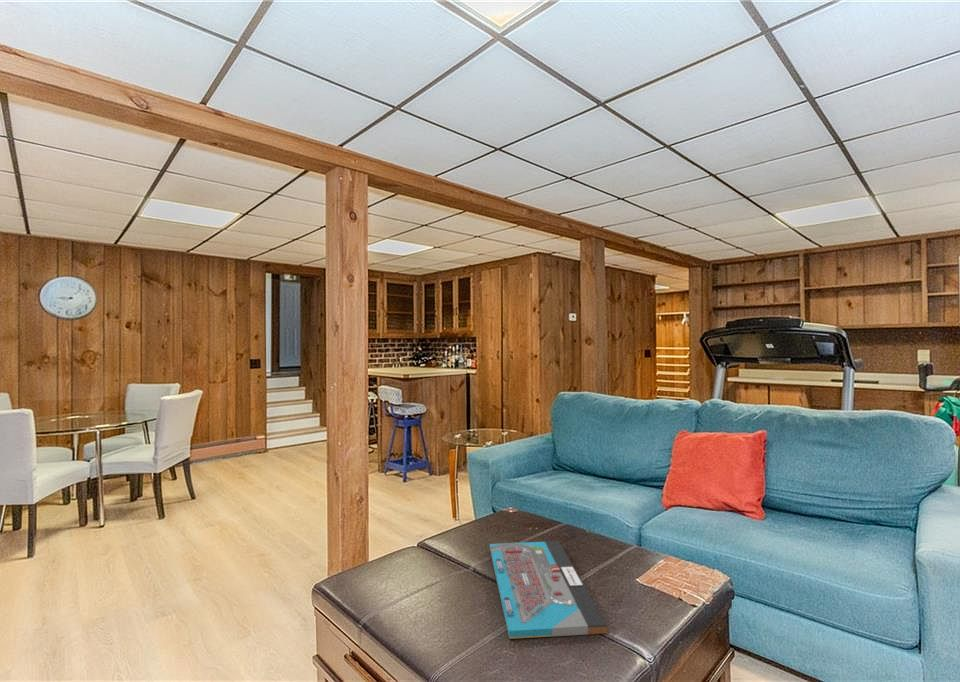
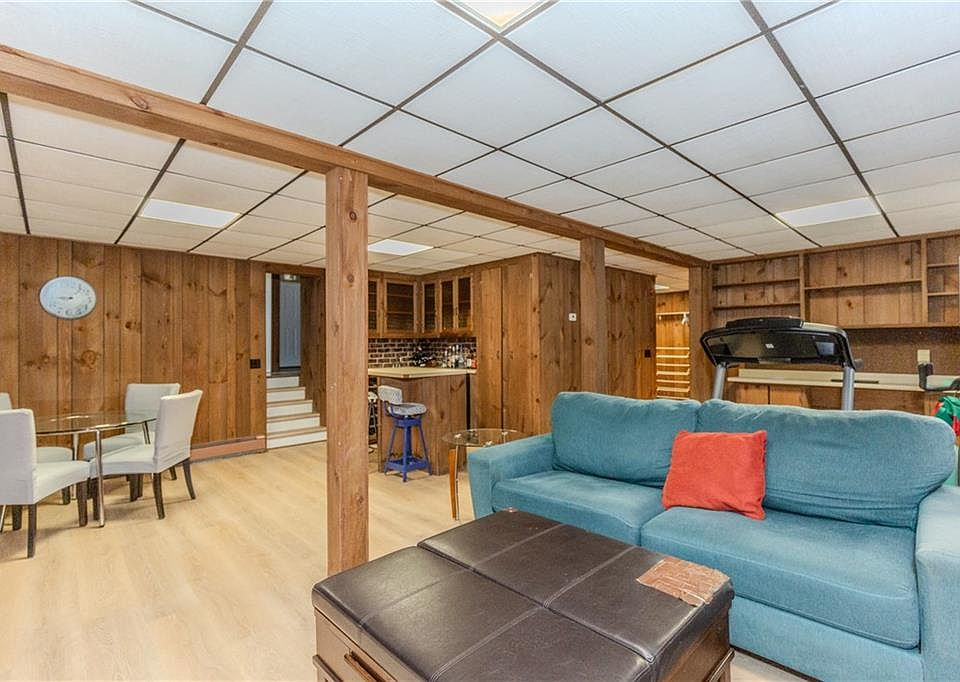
- board game [489,540,608,640]
